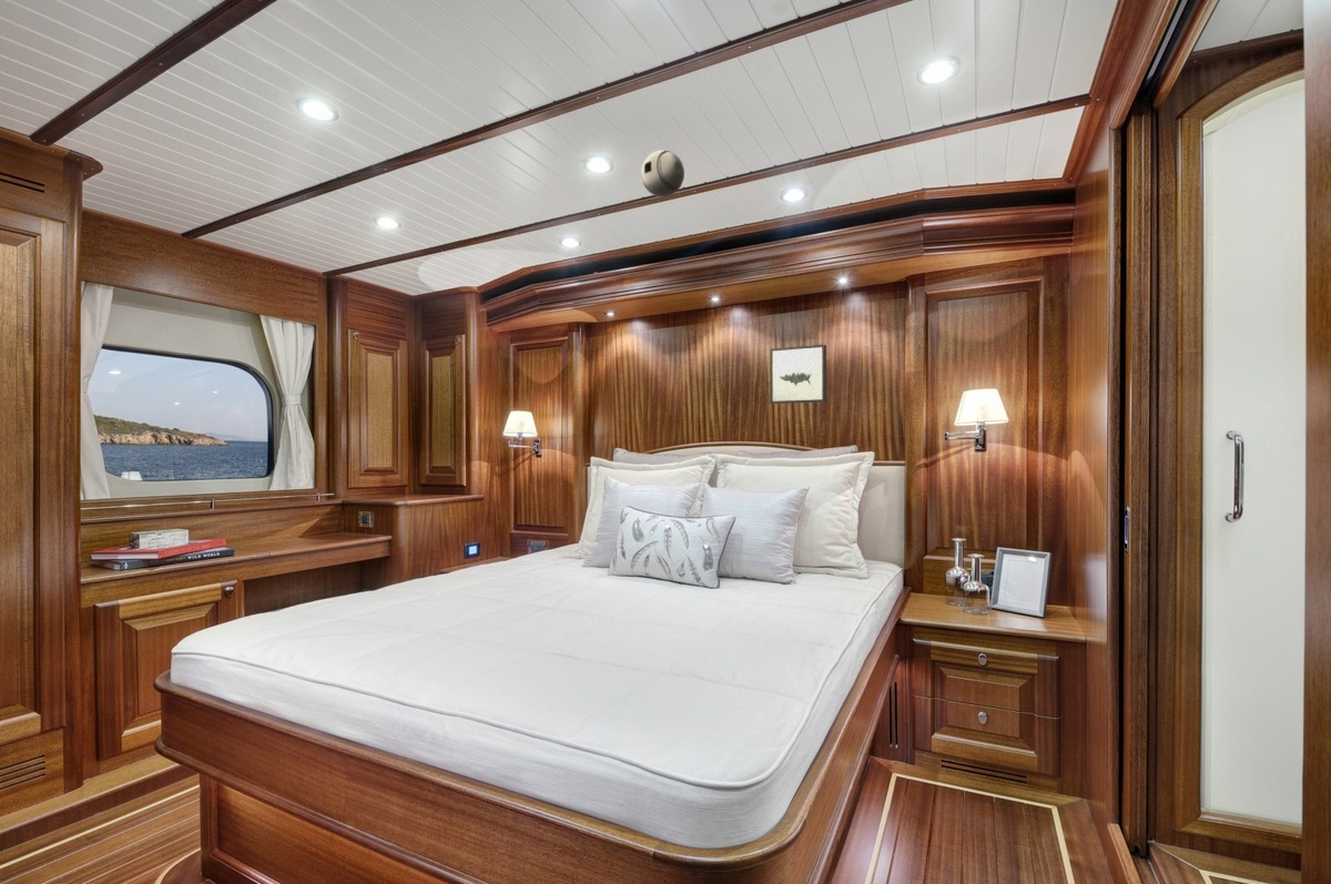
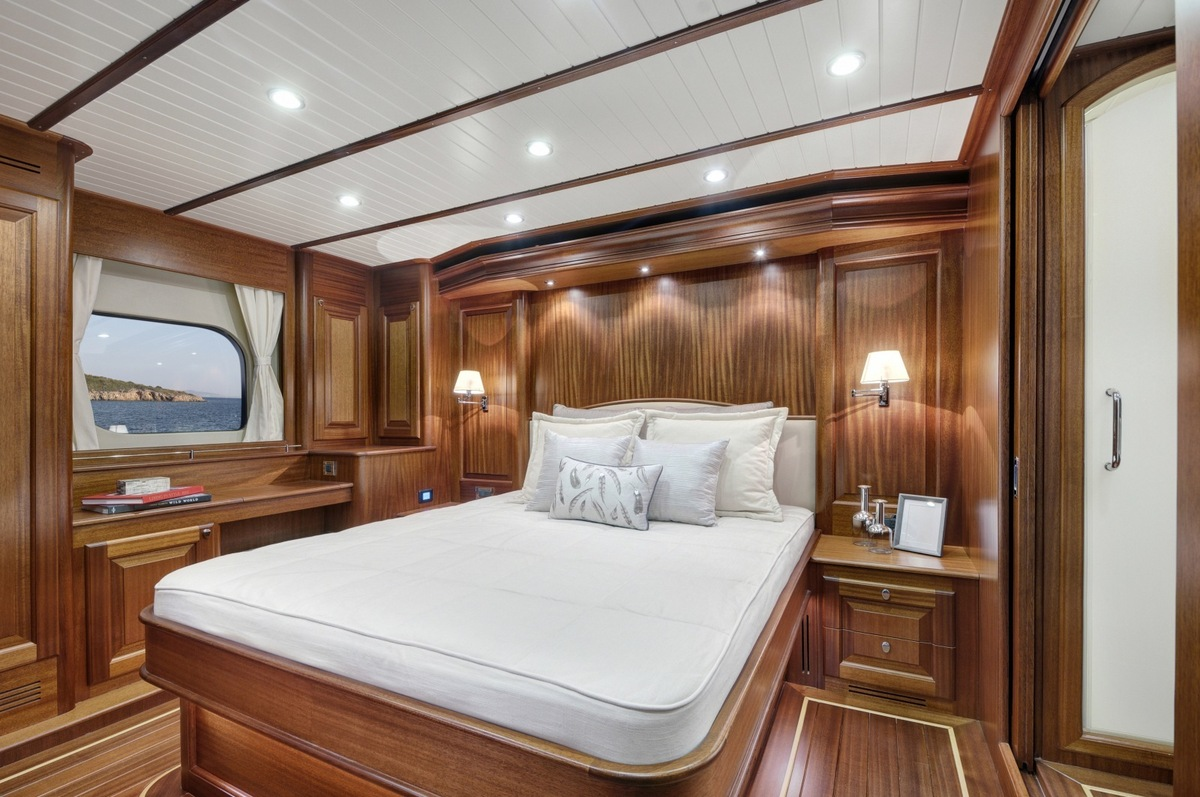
- wall art [769,344,827,405]
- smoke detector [640,149,685,199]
